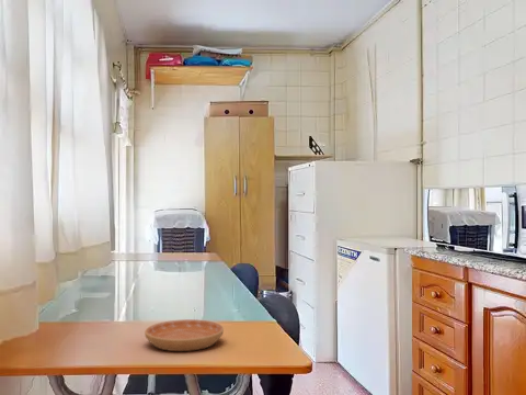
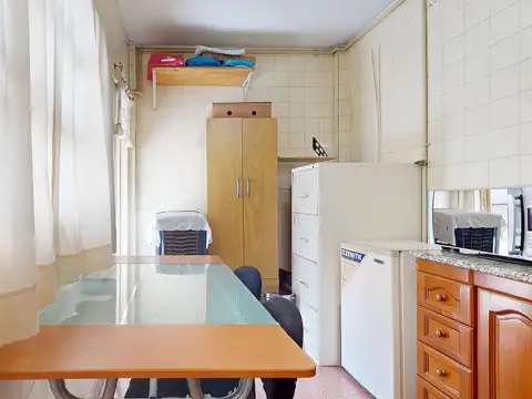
- saucer [144,318,225,352]
